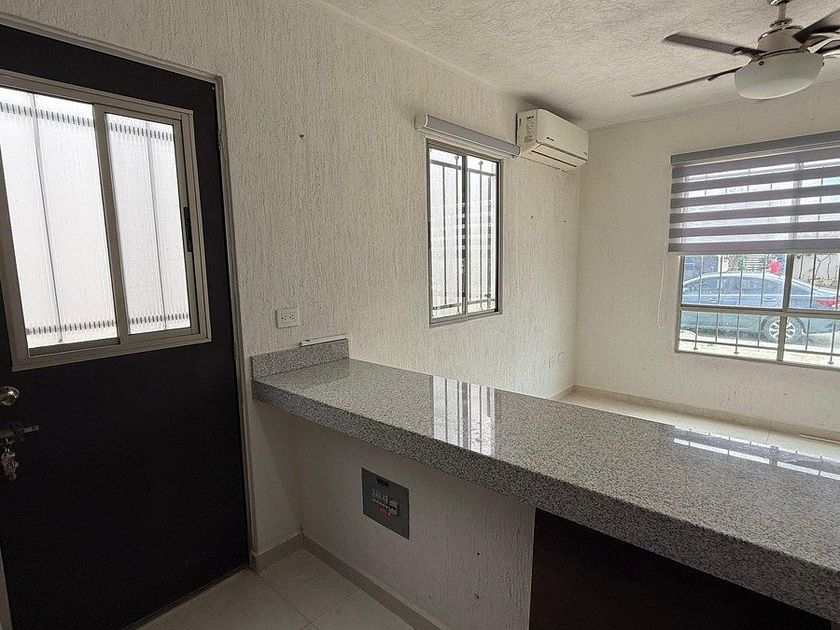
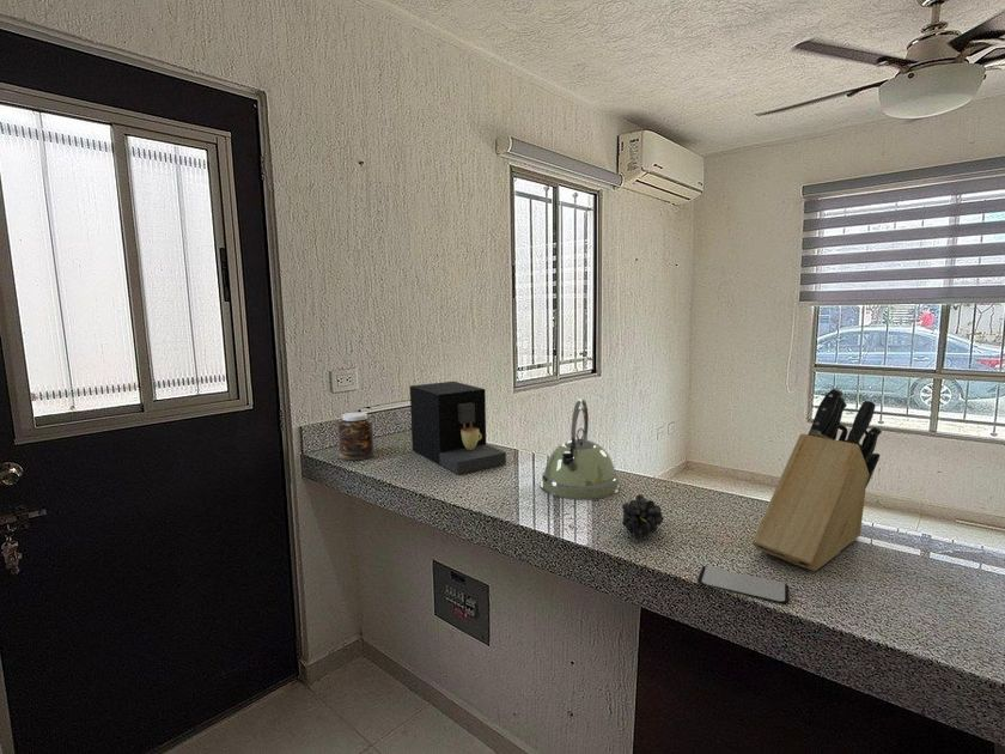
+ smartphone [696,565,790,604]
+ jar [337,411,376,462]
+ knife block [751,387,883,572]
+ coffee maker [409,381,507,475]
+ kettle [540,397,621,501]
+ fruit [621,493,664,539]
